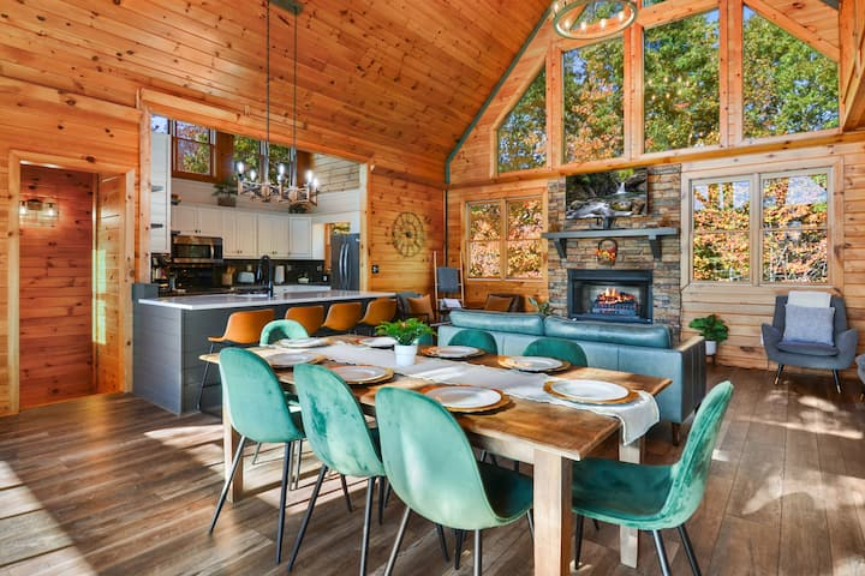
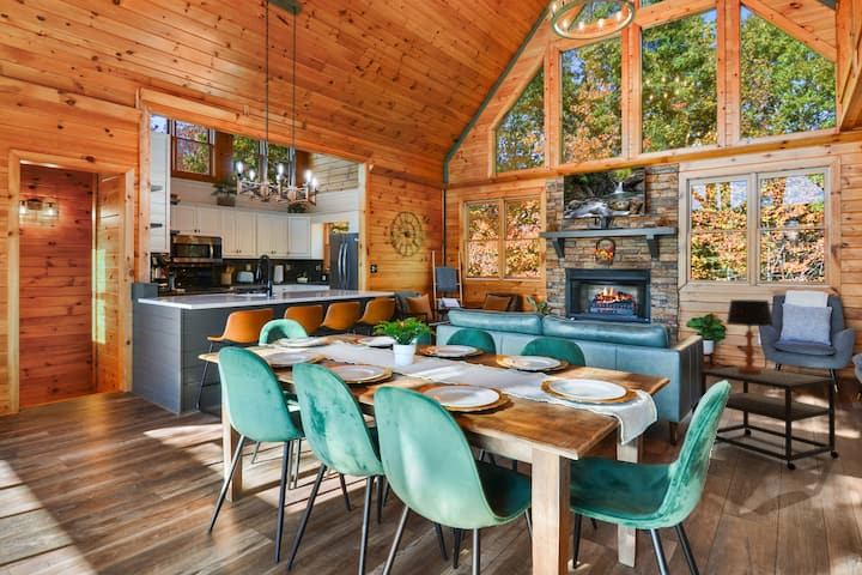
+ table lamp [726,298,775,374]
+ side table [700,365,840,472]
